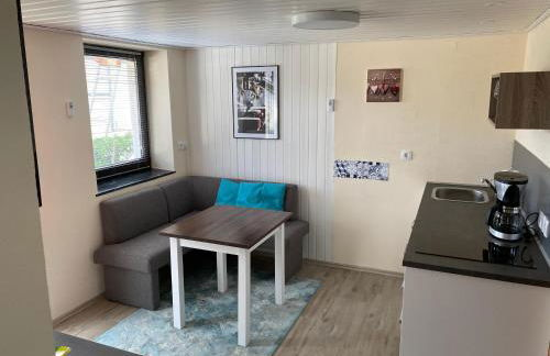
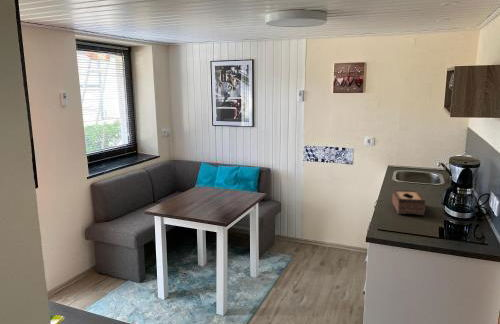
+ tissue box [391,189,426,216]
